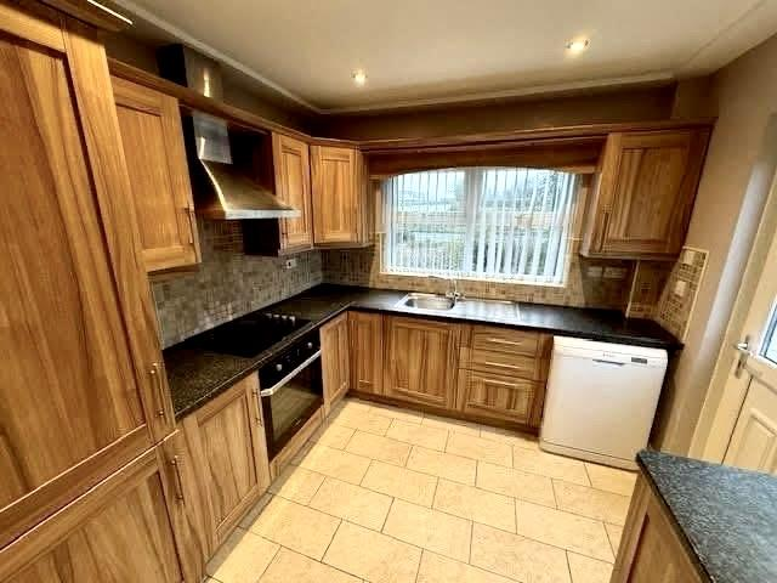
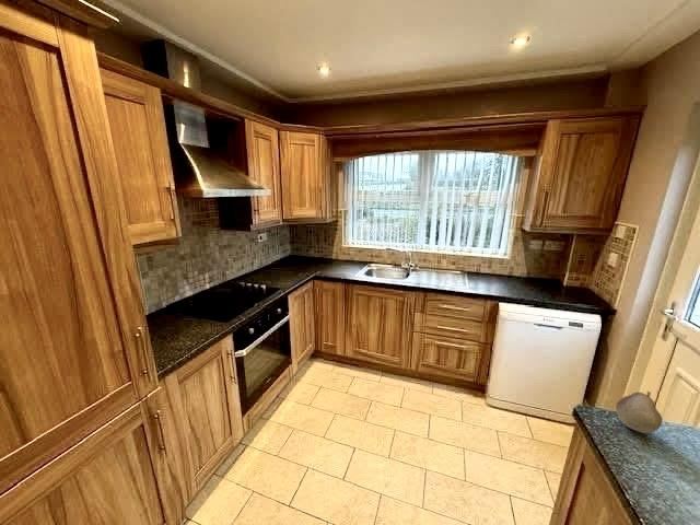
+ fruit [615,390,664,434]
